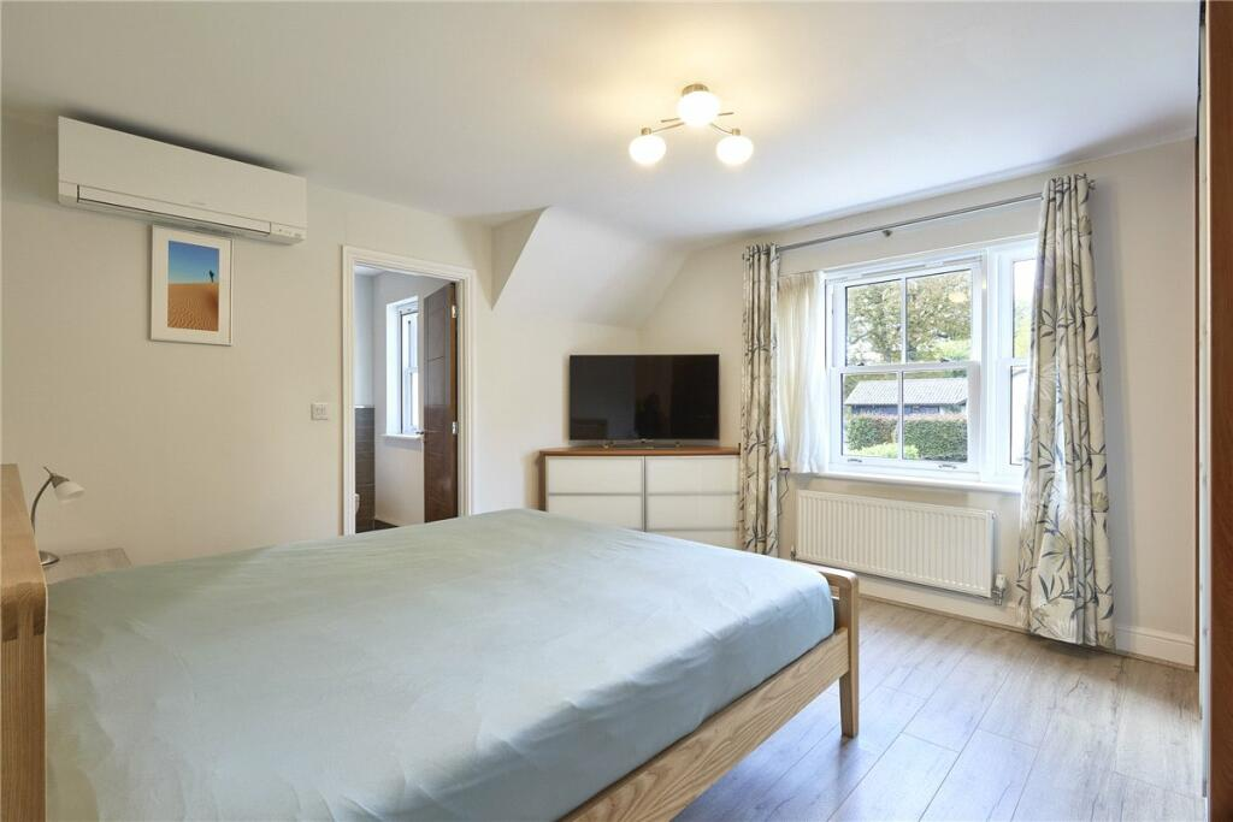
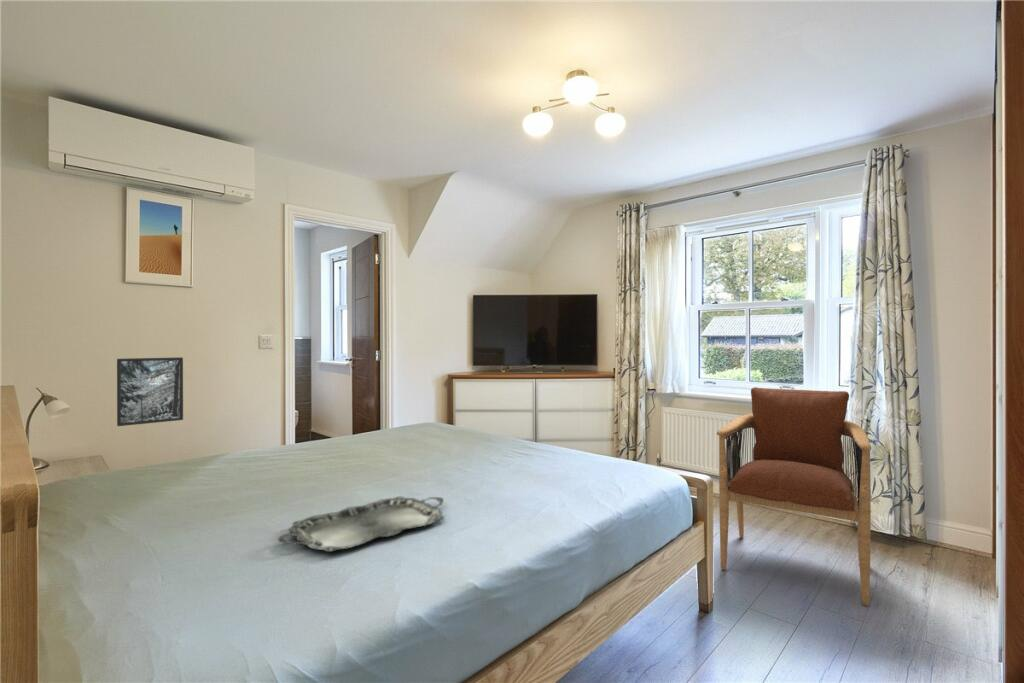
+ armchair [715,386,872,607]
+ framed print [116,356,184,427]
+ serving tray [277,496,445,553]
